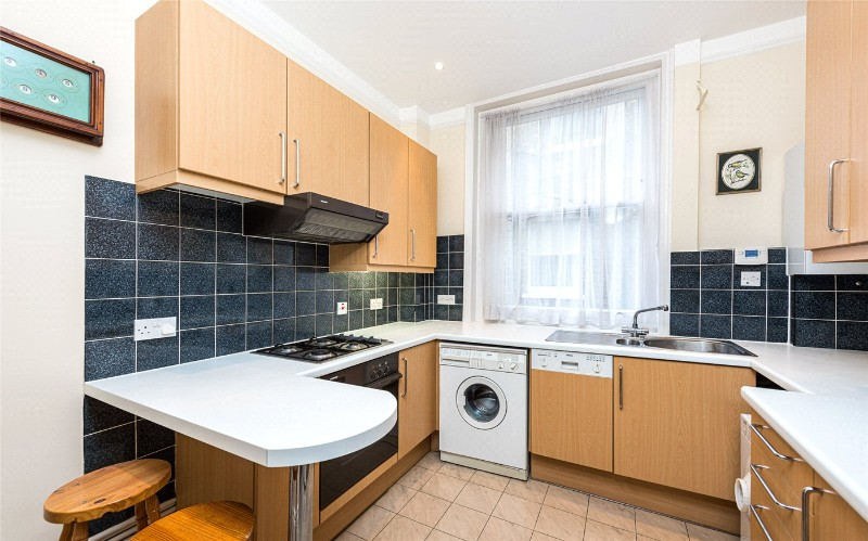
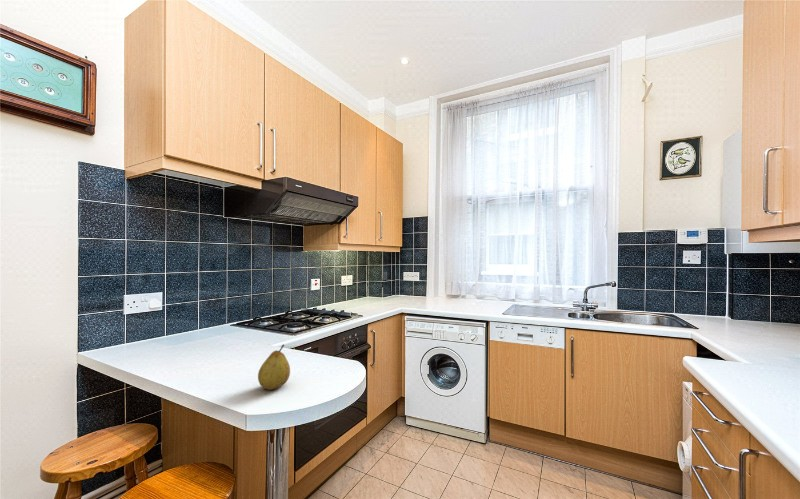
+ fruit [257,343,291,391]
